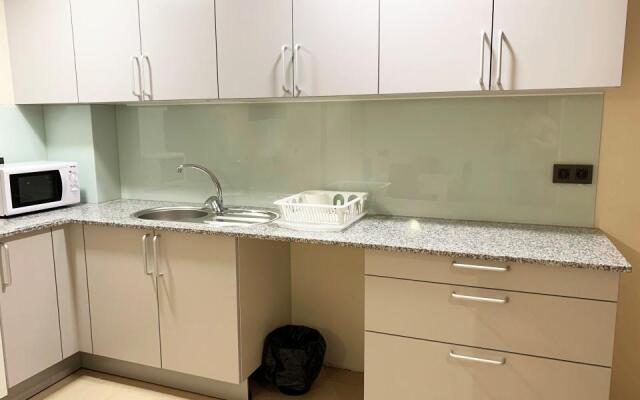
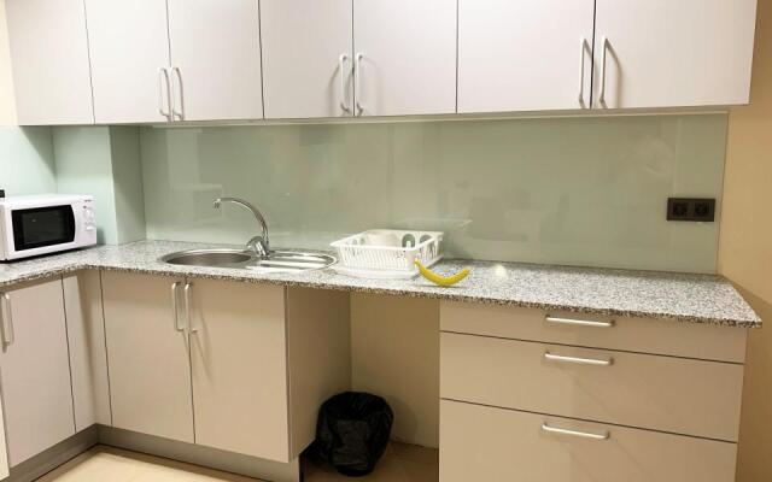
+ banana [411,259,472,287]
